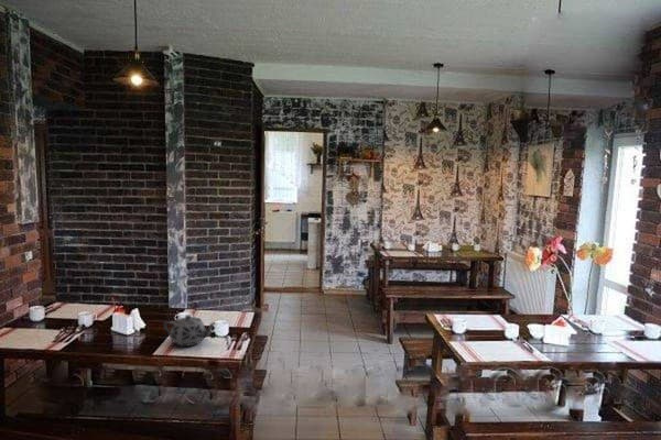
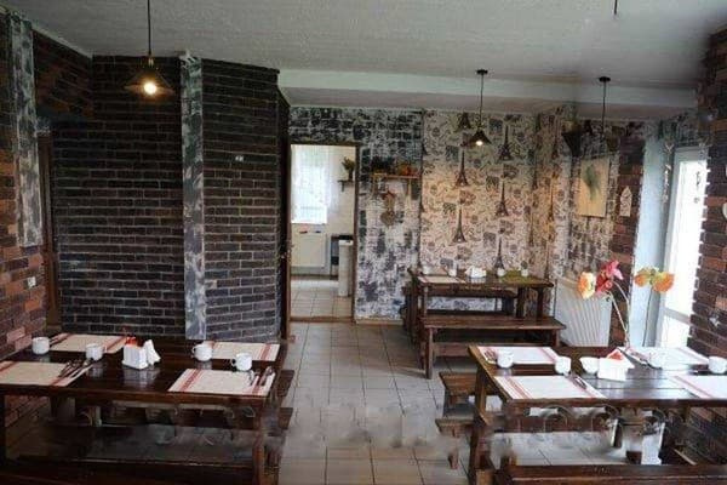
- teapot [162,314,217,348]
